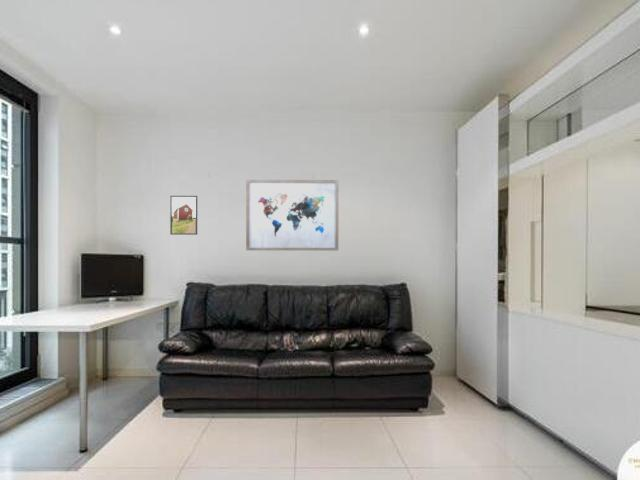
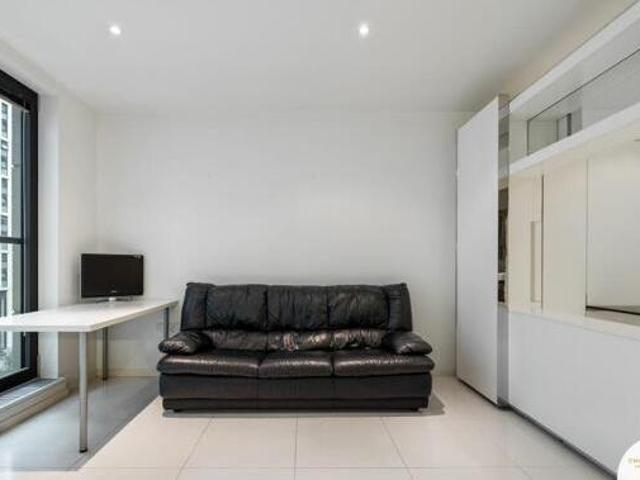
- wall art [245,179,340,252]
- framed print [169,195,198,236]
